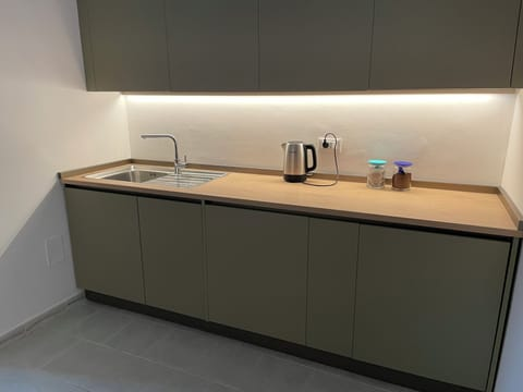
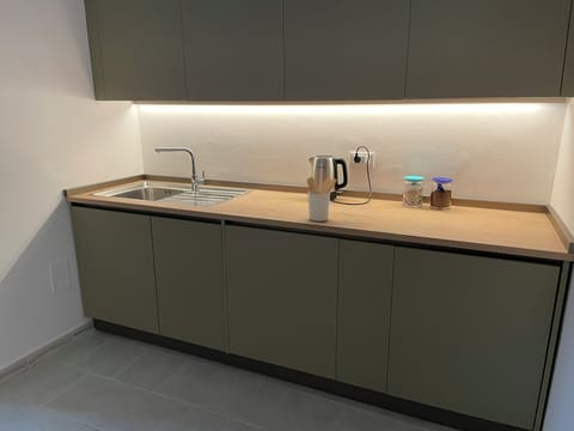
+ utensil holder [306,176,337,223]
